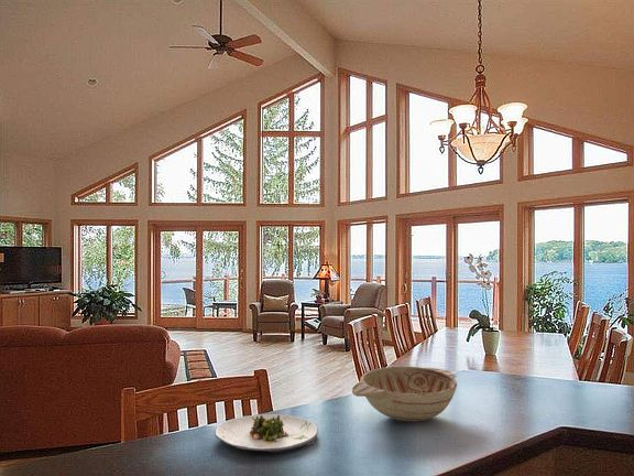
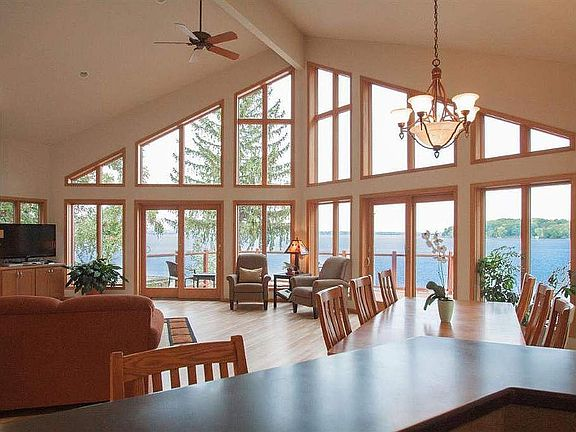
- salad plate [214,413,319,454]
- decorative bowl [351,365,458,423]
